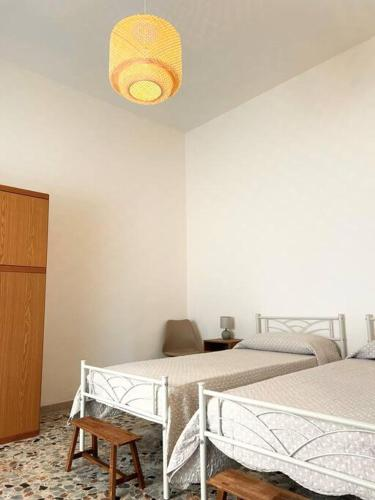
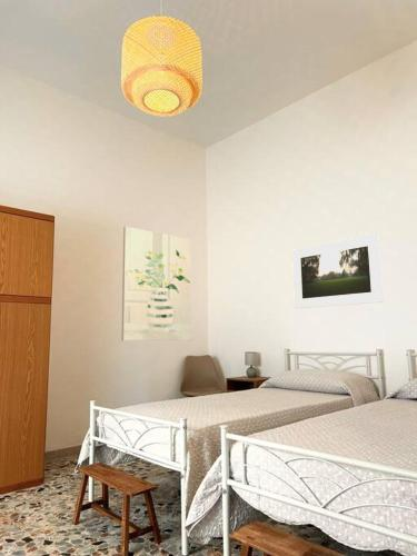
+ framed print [291,232,384,309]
+ wall art [120,226,192,341]
